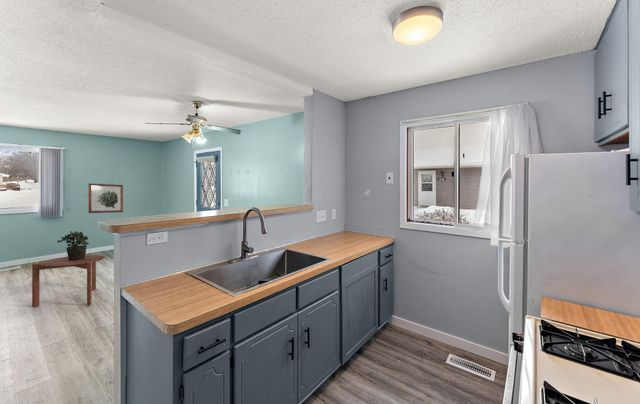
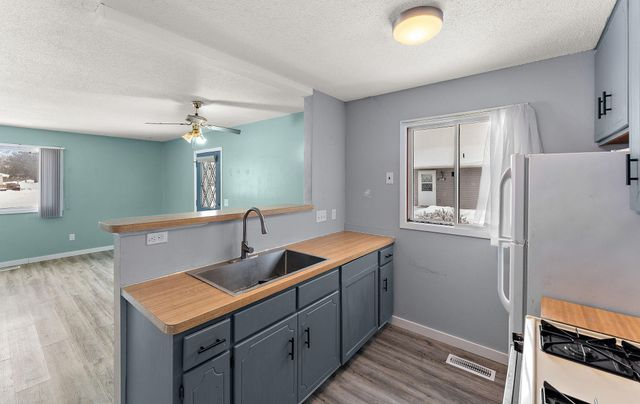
- wall art [87,183,124,214]
- potted plant [56,230,89,261]
- side table [31,254,106,308]
